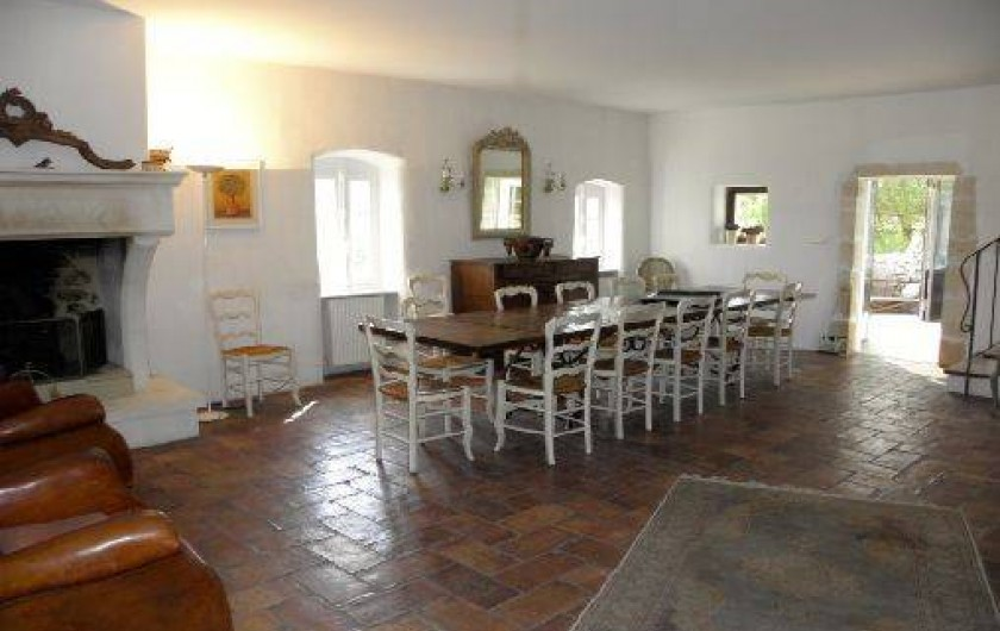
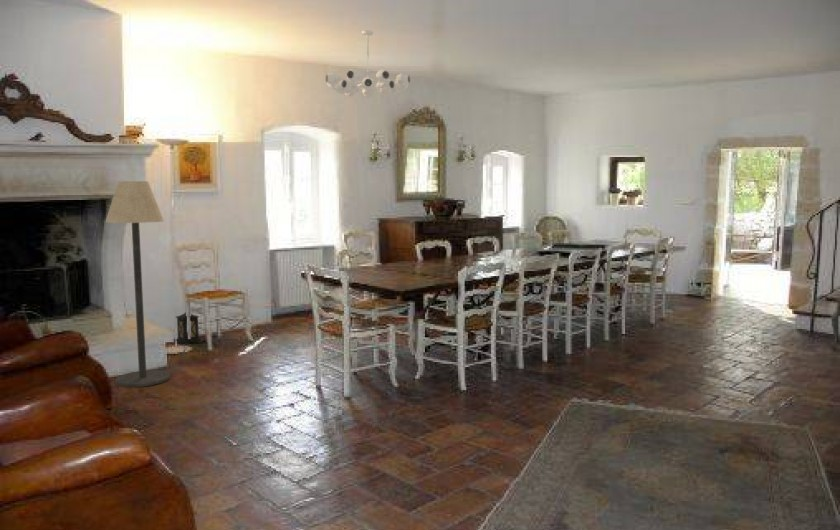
+ chandelier [325,29,411,99]
+ lantern [175,311,202,344]
+ floor lamp [105,180,171,388]
